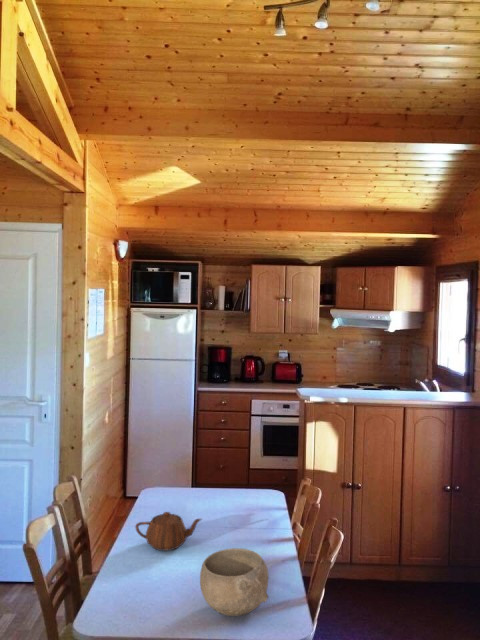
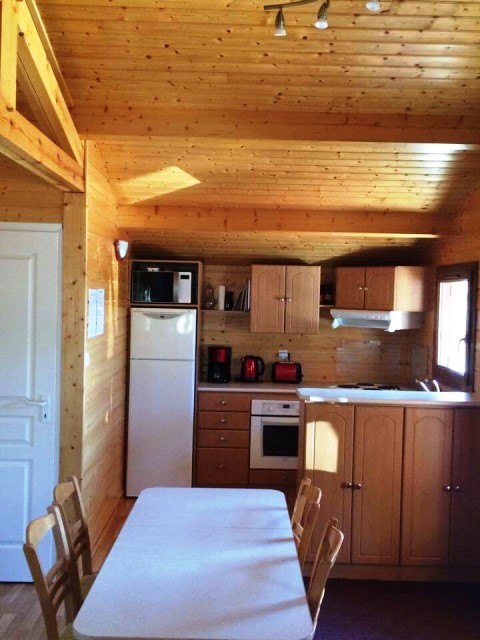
- bowl [199,547,269,617]
- teapot [134,511,203,552]
